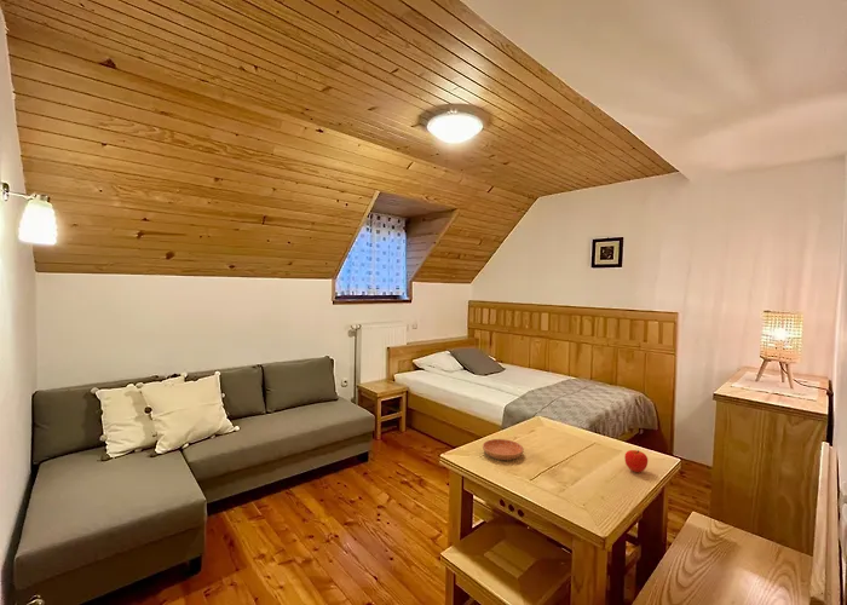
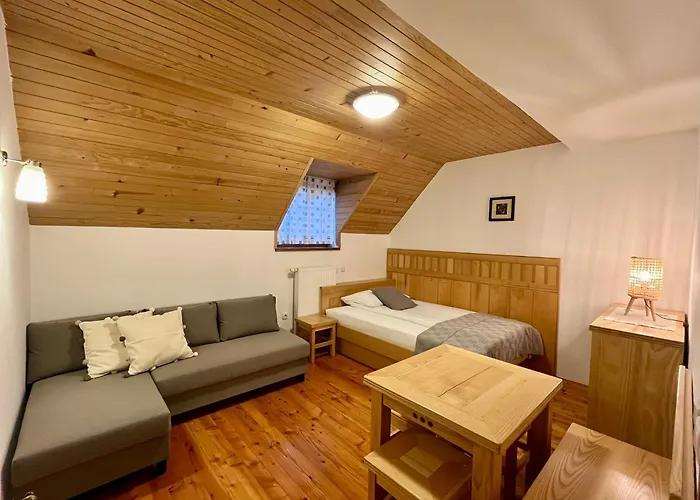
- fruit [623,449,649,473]
- saucer [482,438,525,461]
